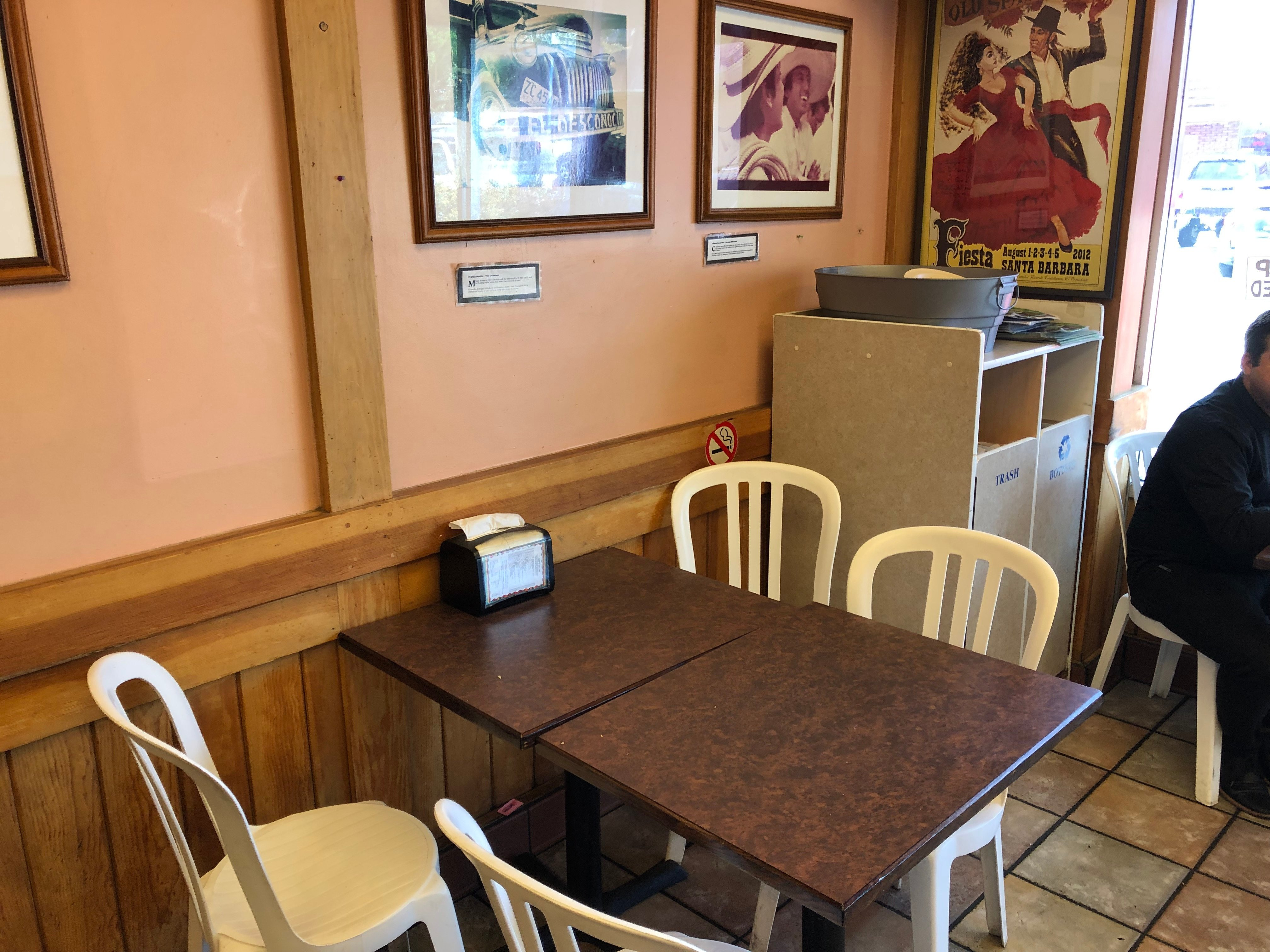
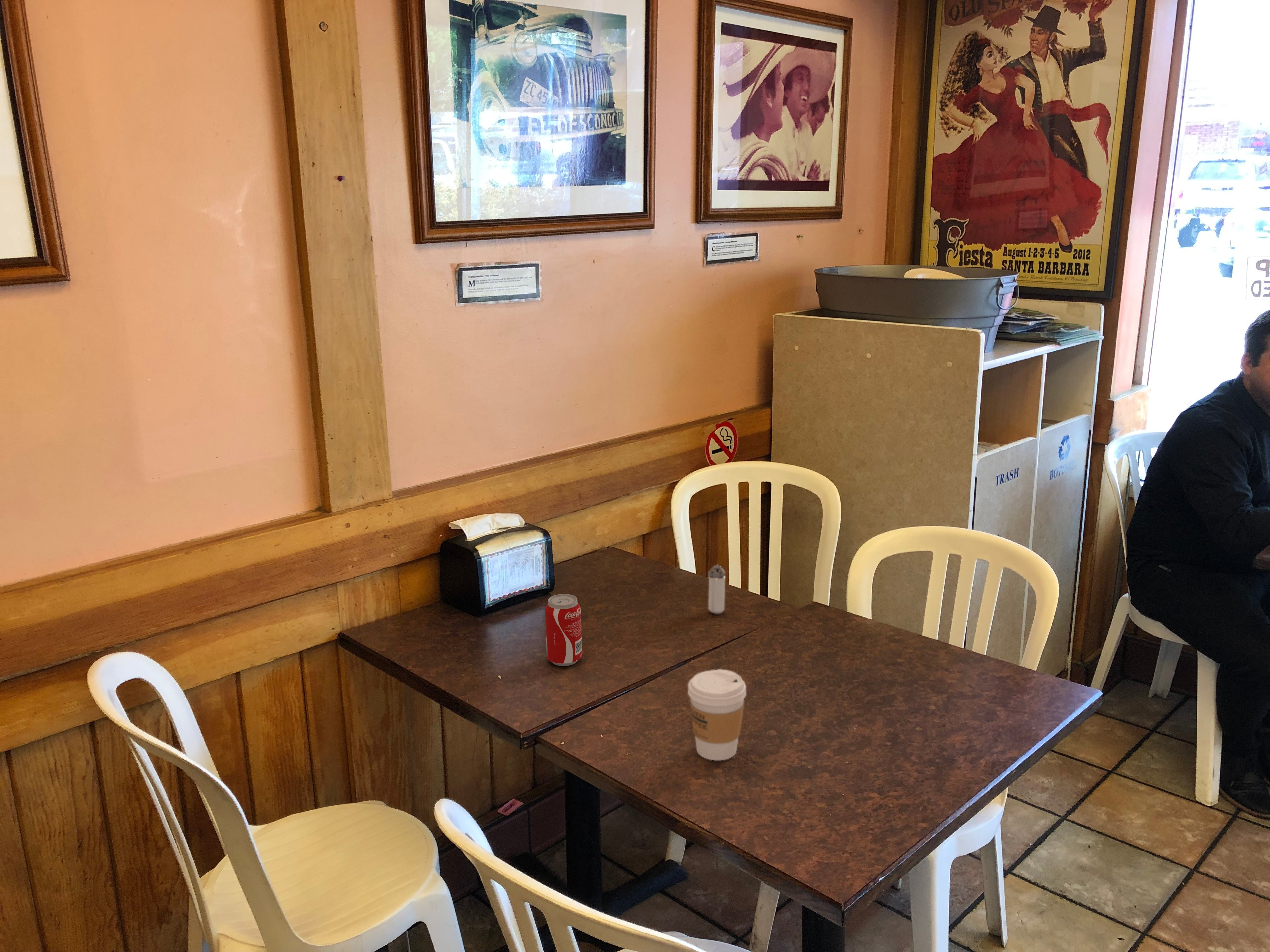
+ shaker [708,564,726,614]
+ beverage can [545,594,582,666]
+ coffee cup [687,669,747,761]
